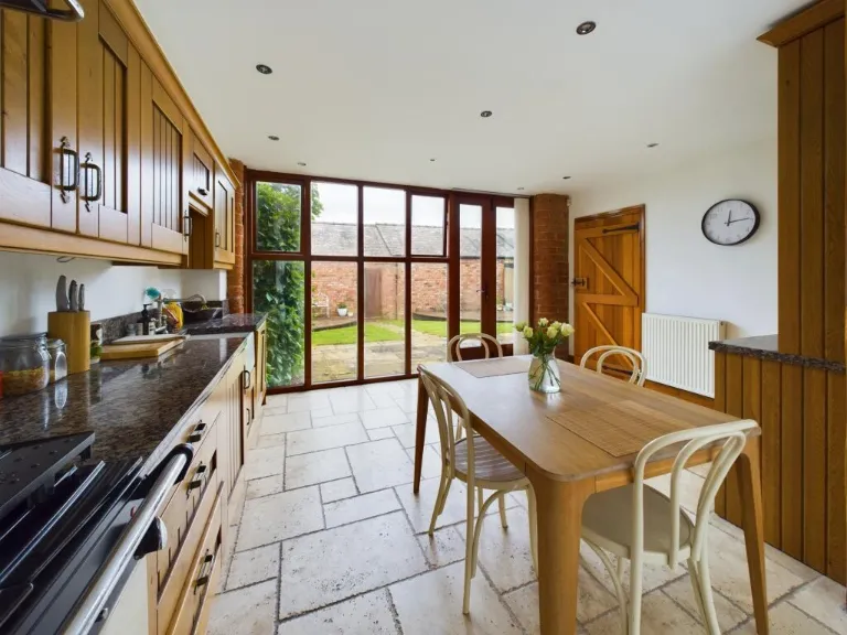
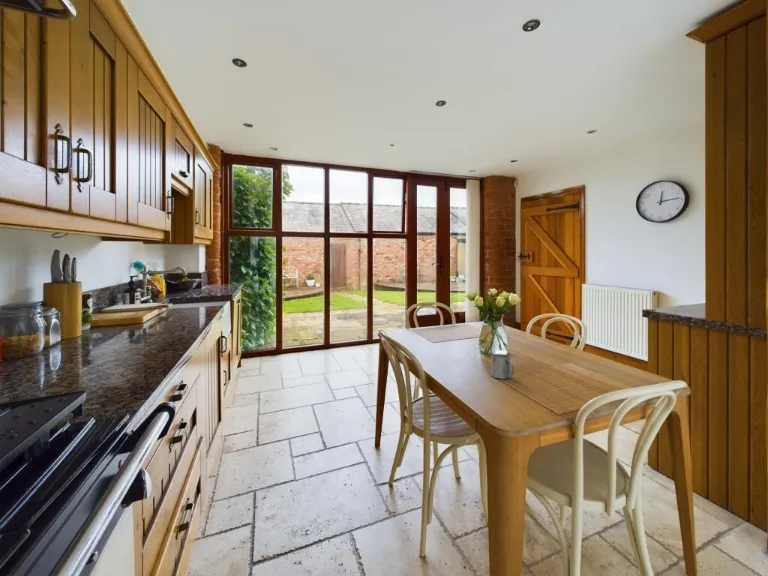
+ mug [490,353,515,380]
